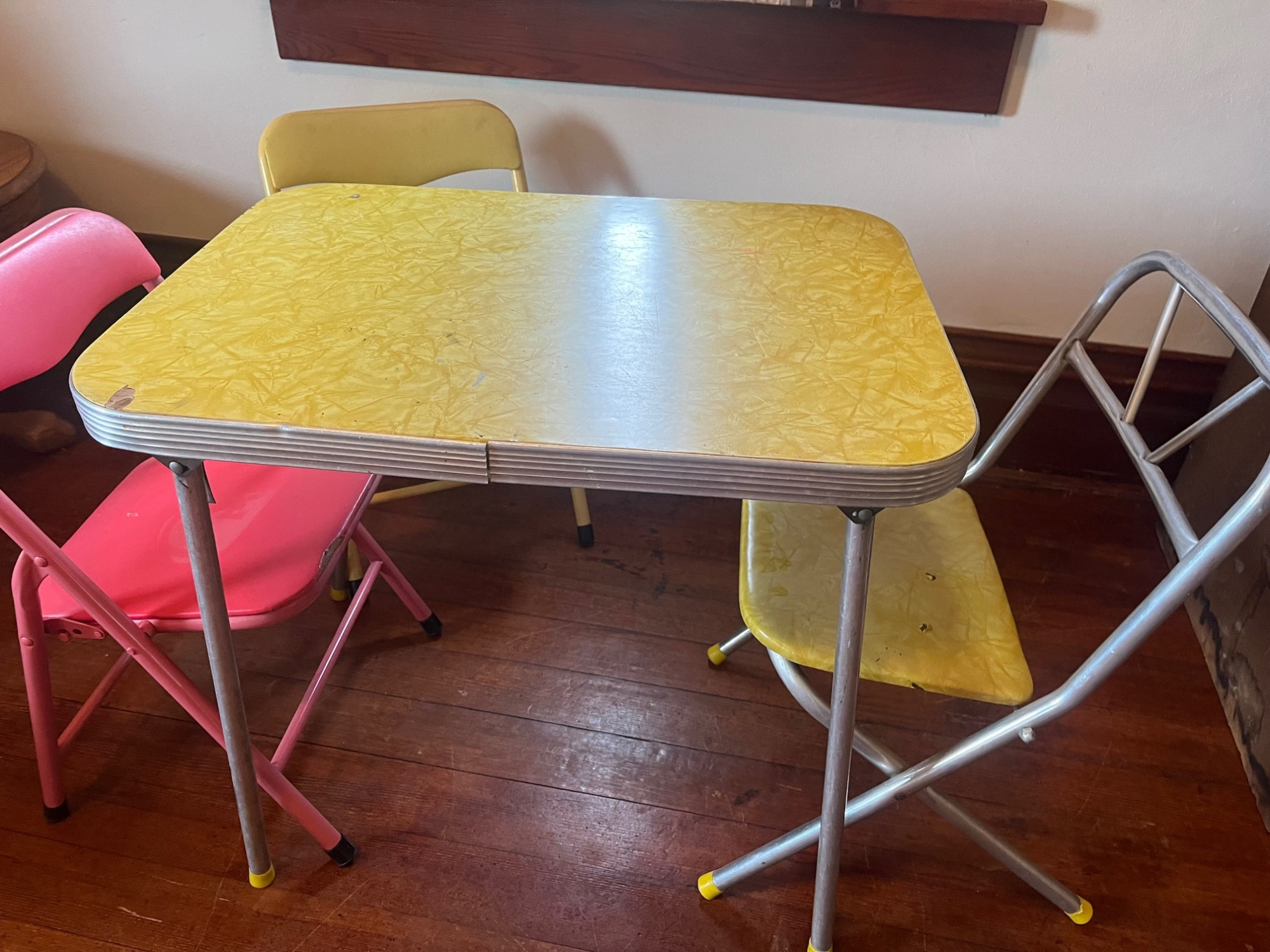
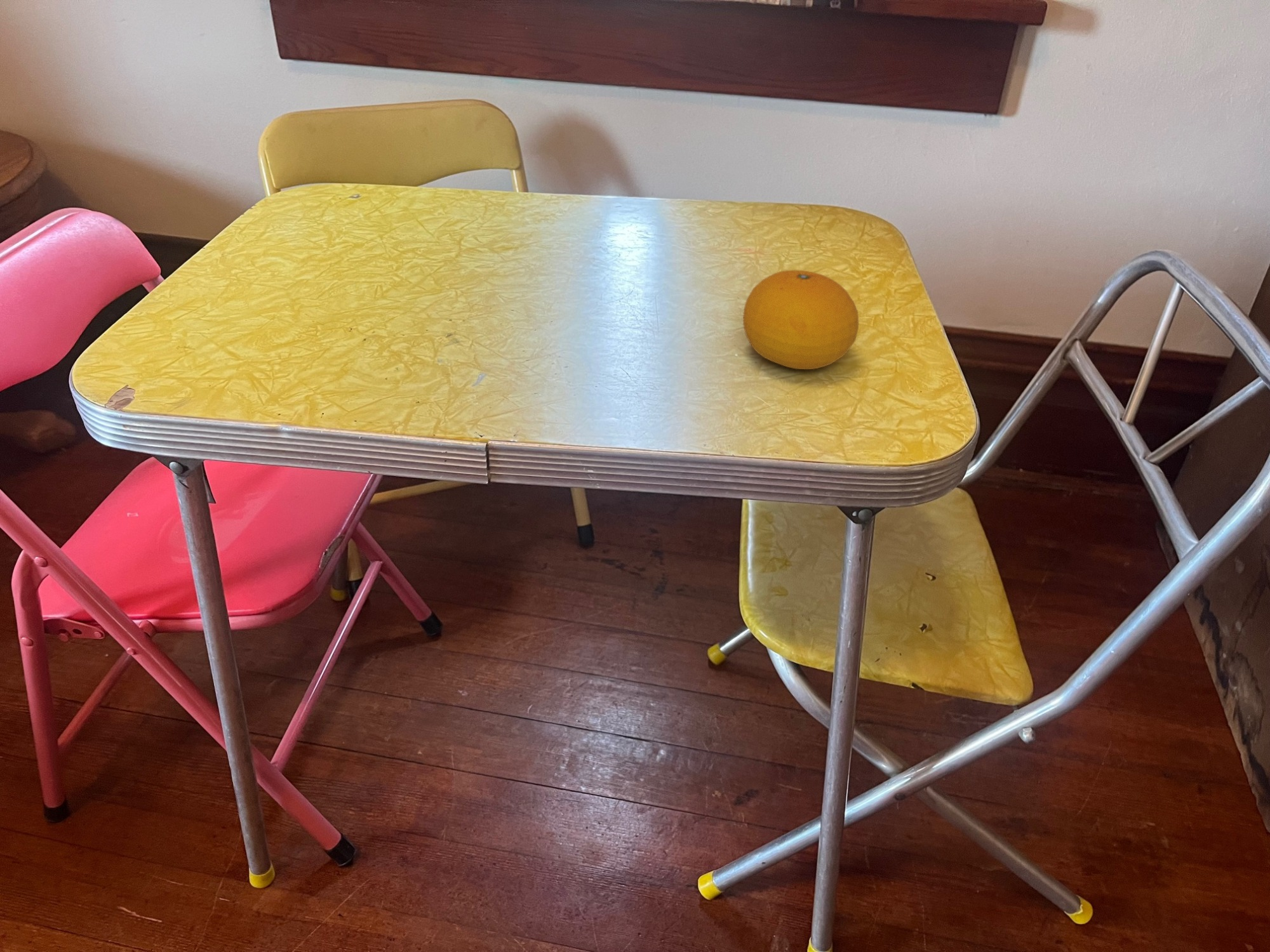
+ fruit [742,270,859,370]
